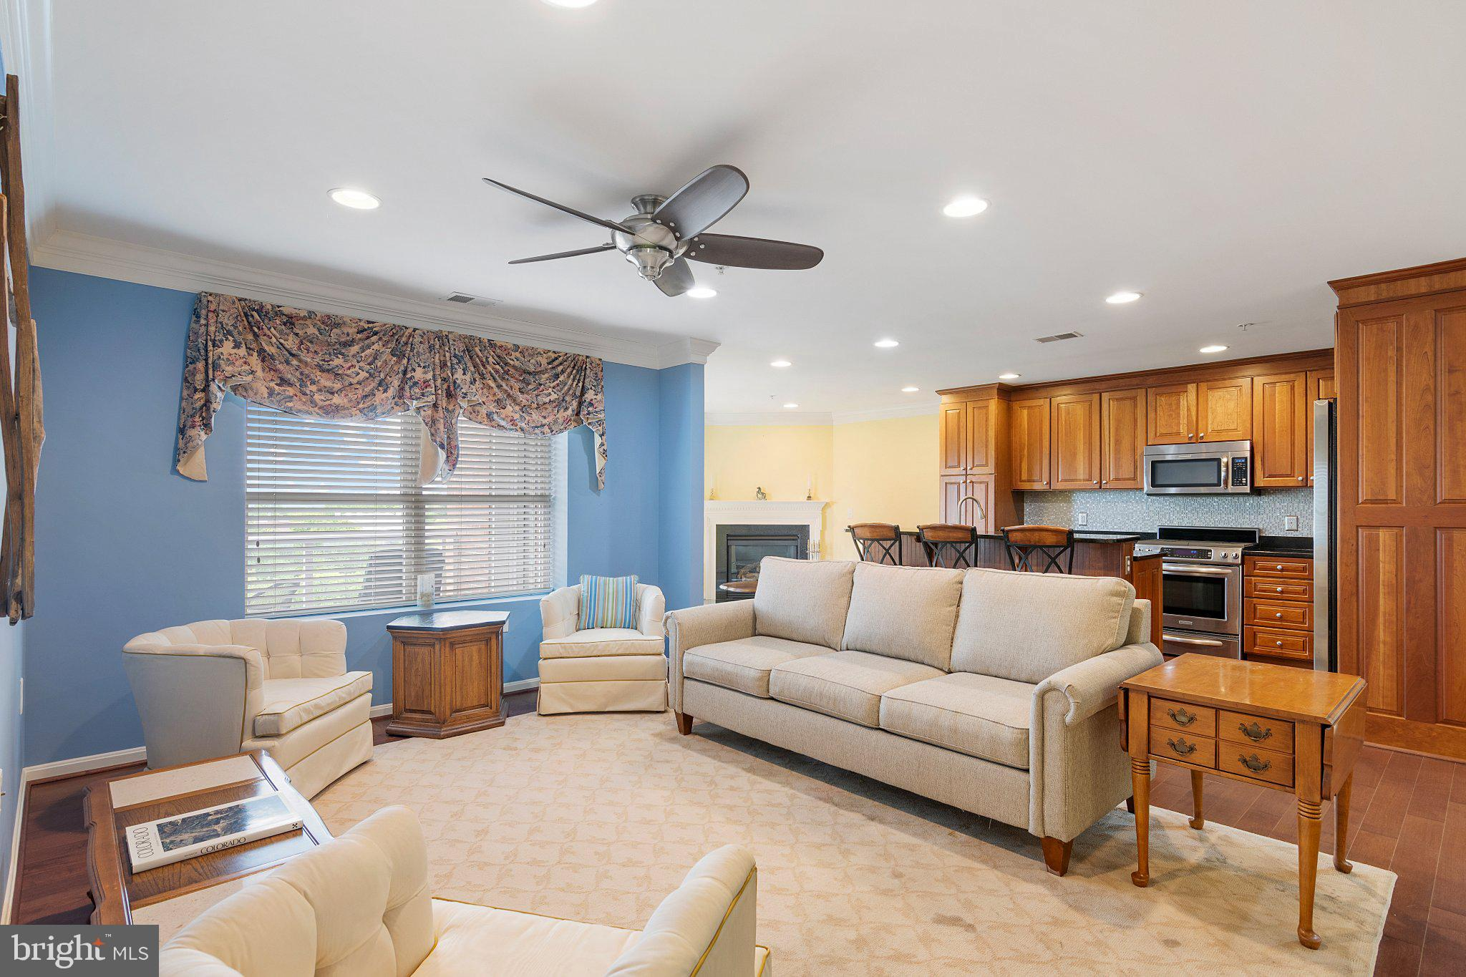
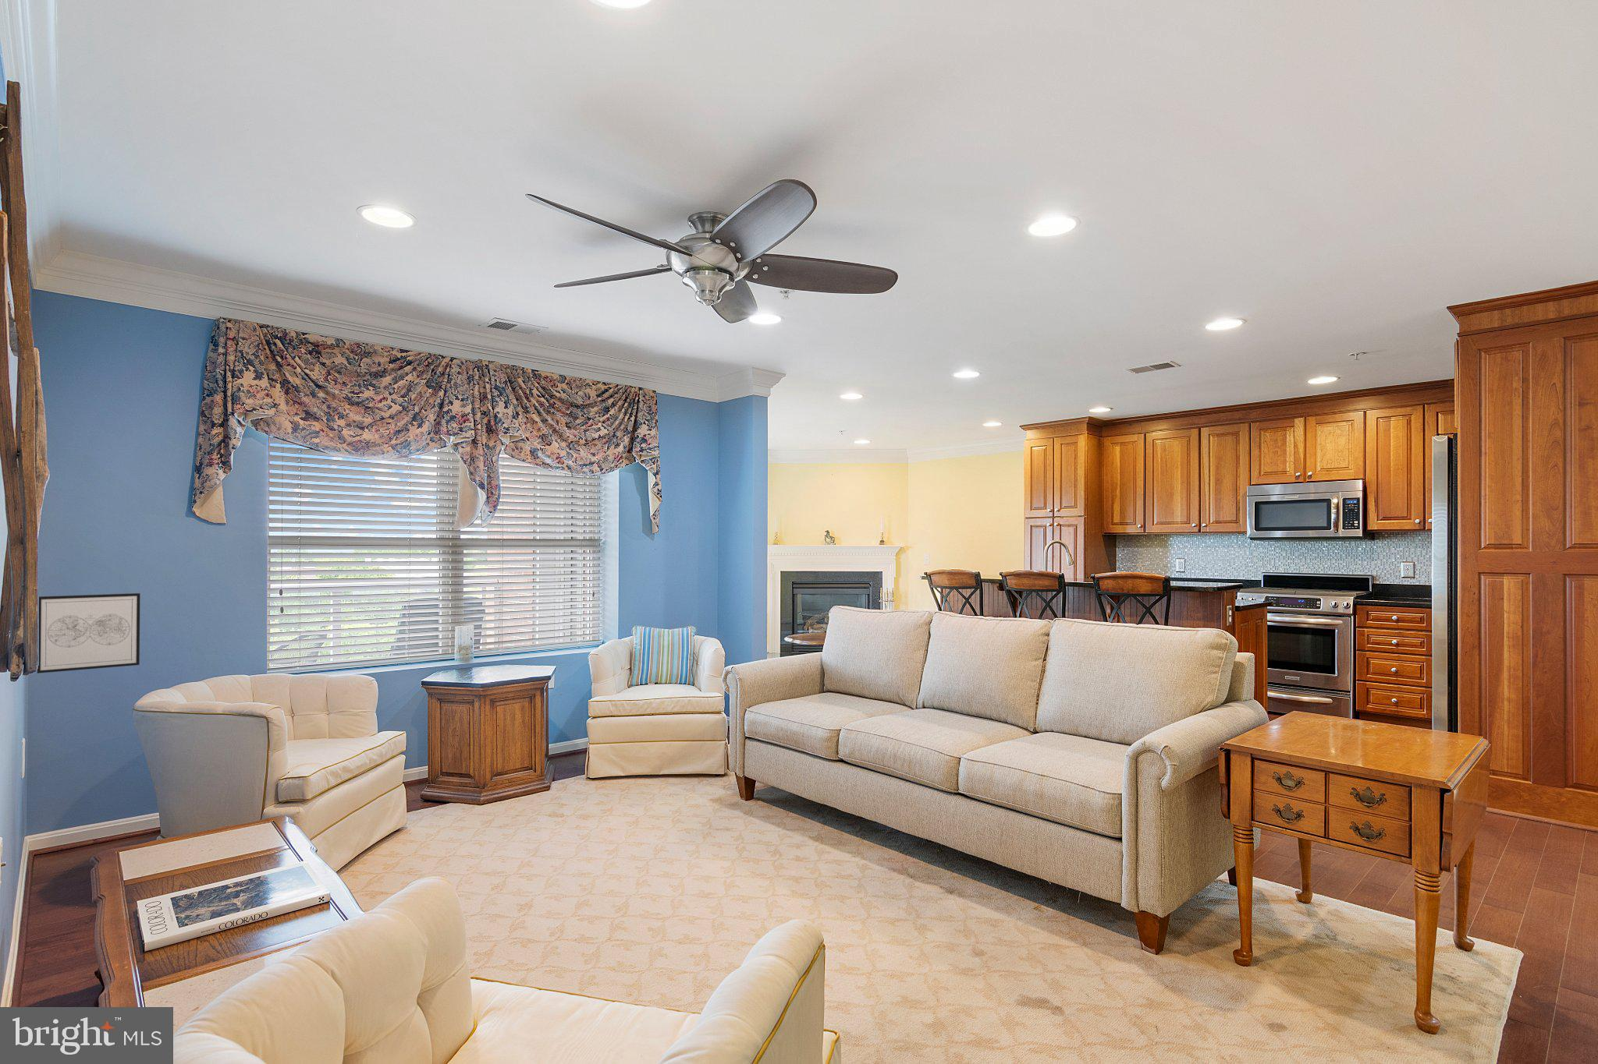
+ wall art [36,593,140,674]
